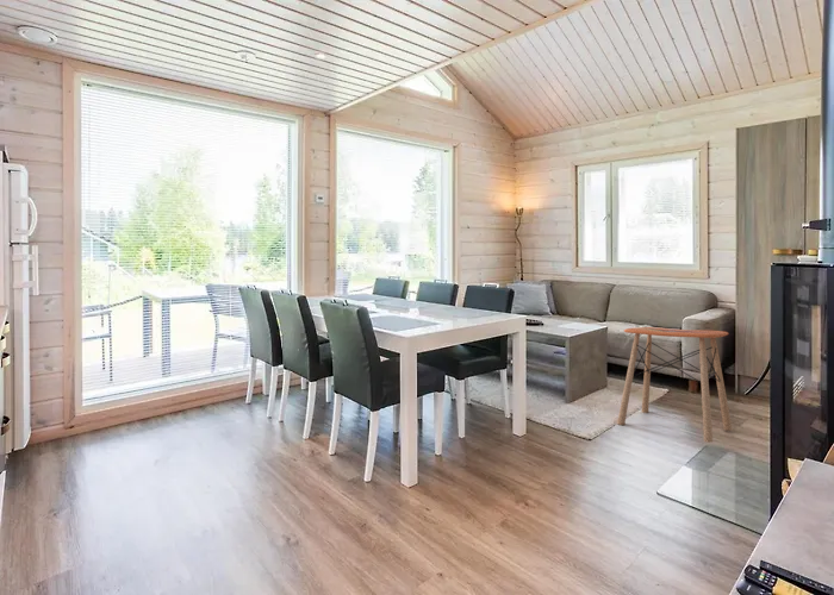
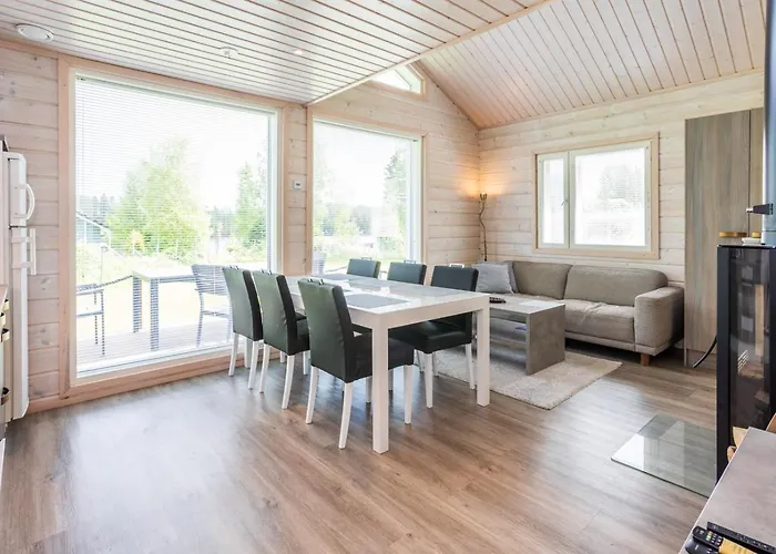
- side table [616,326,733,444]
